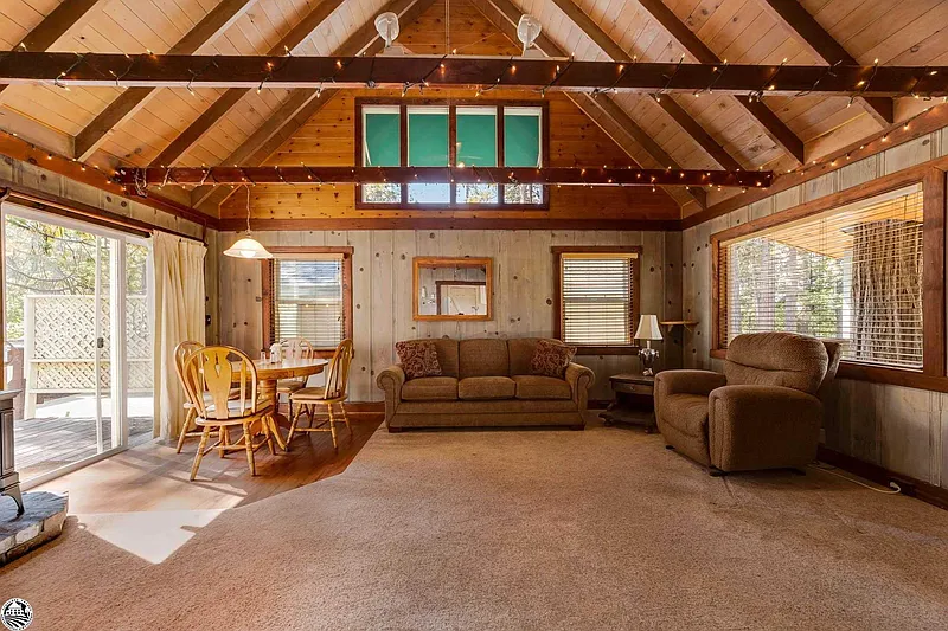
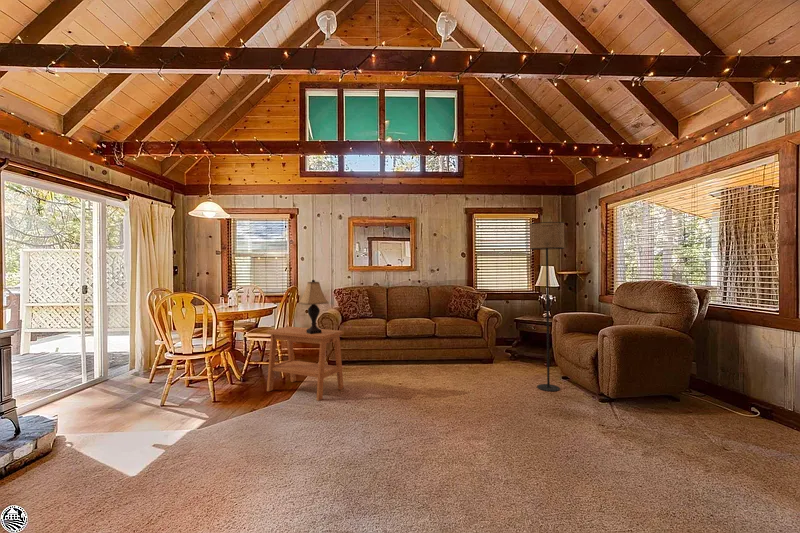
+ floor lamp [529,221,565,392]
+ lamp [298,279,329,334]
+ side table [266,326,345,402]
